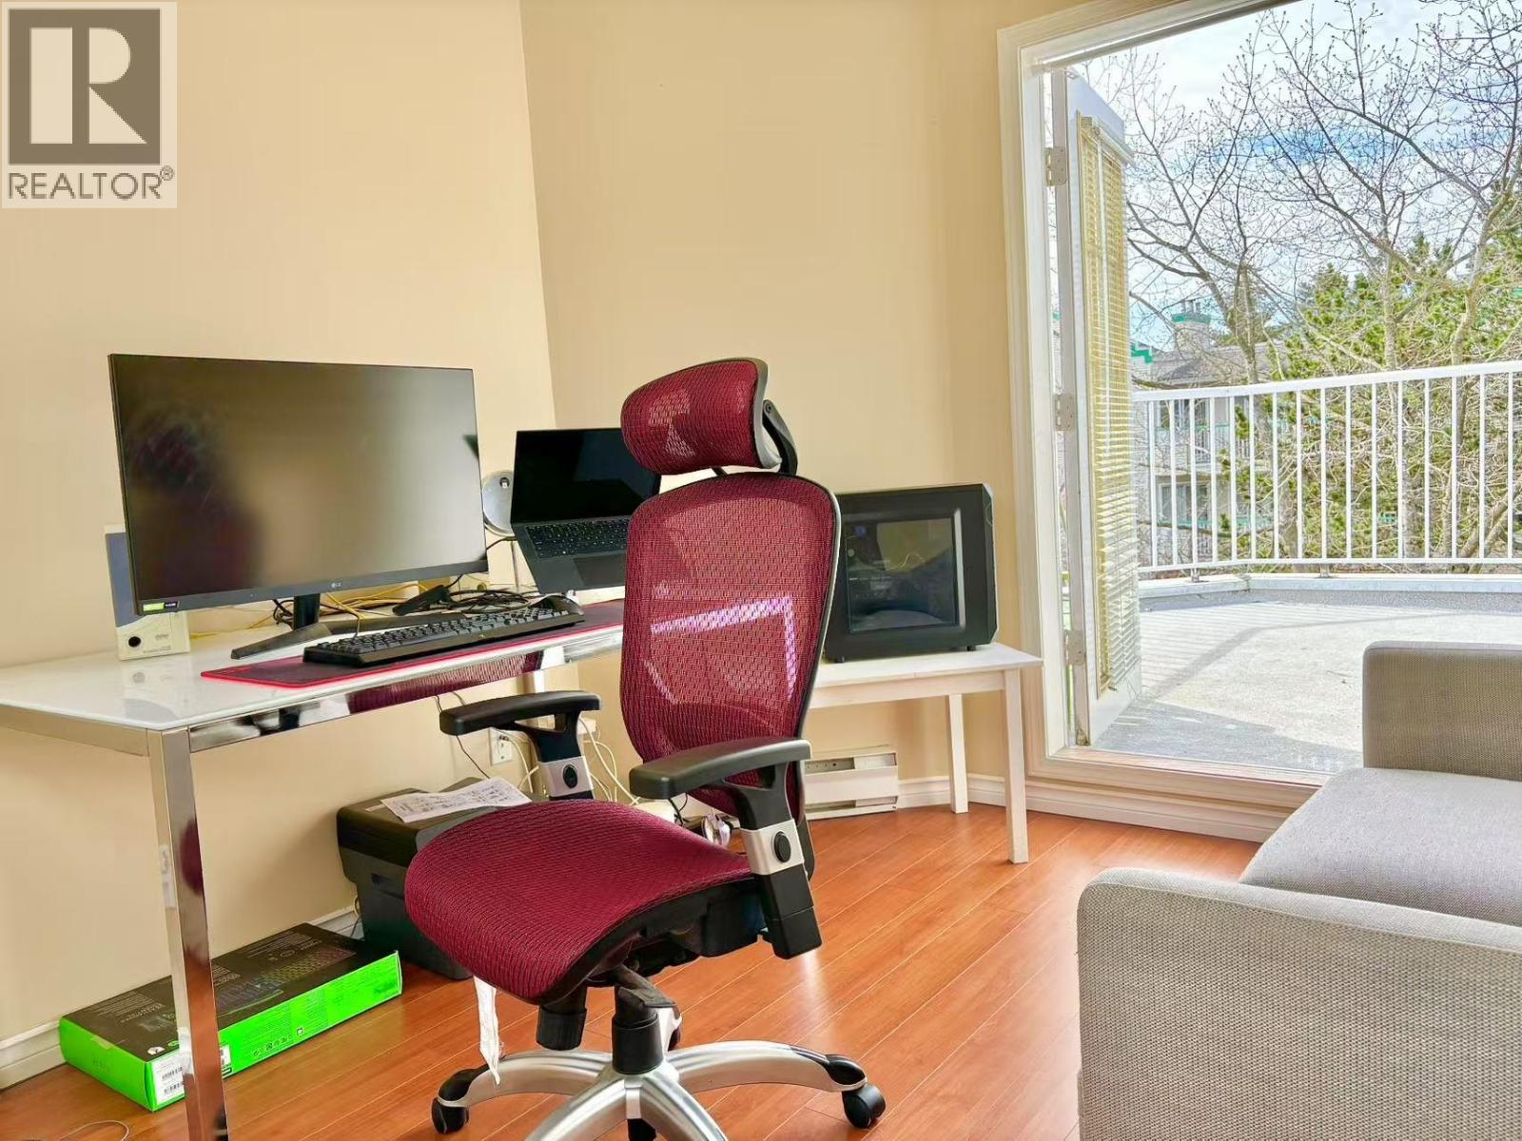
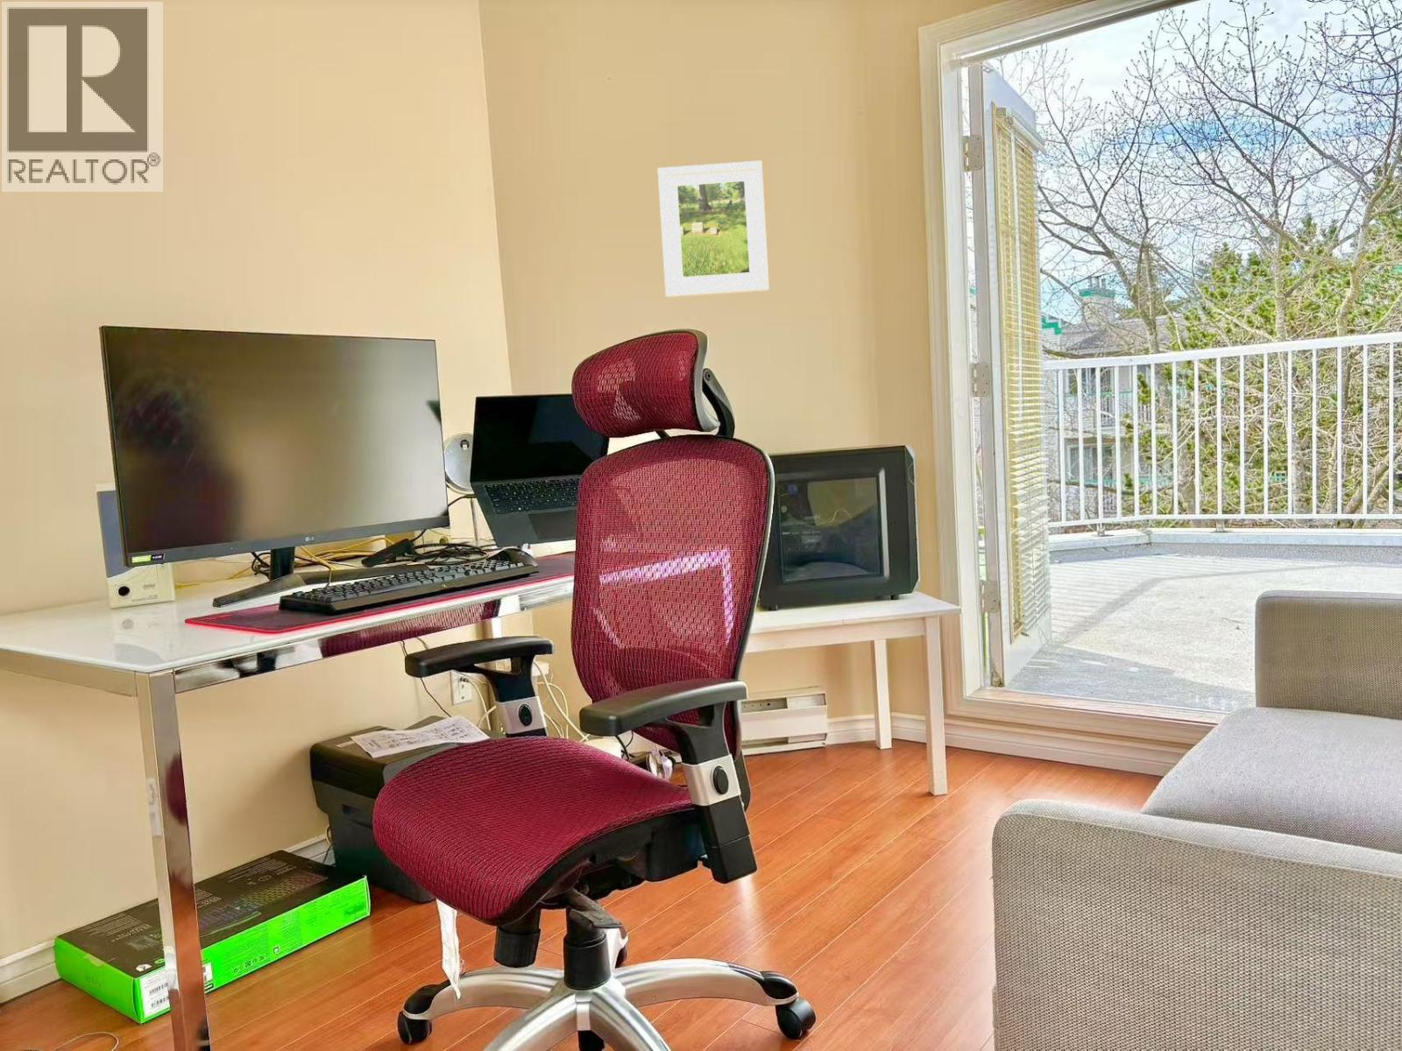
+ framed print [657,159,771,299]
